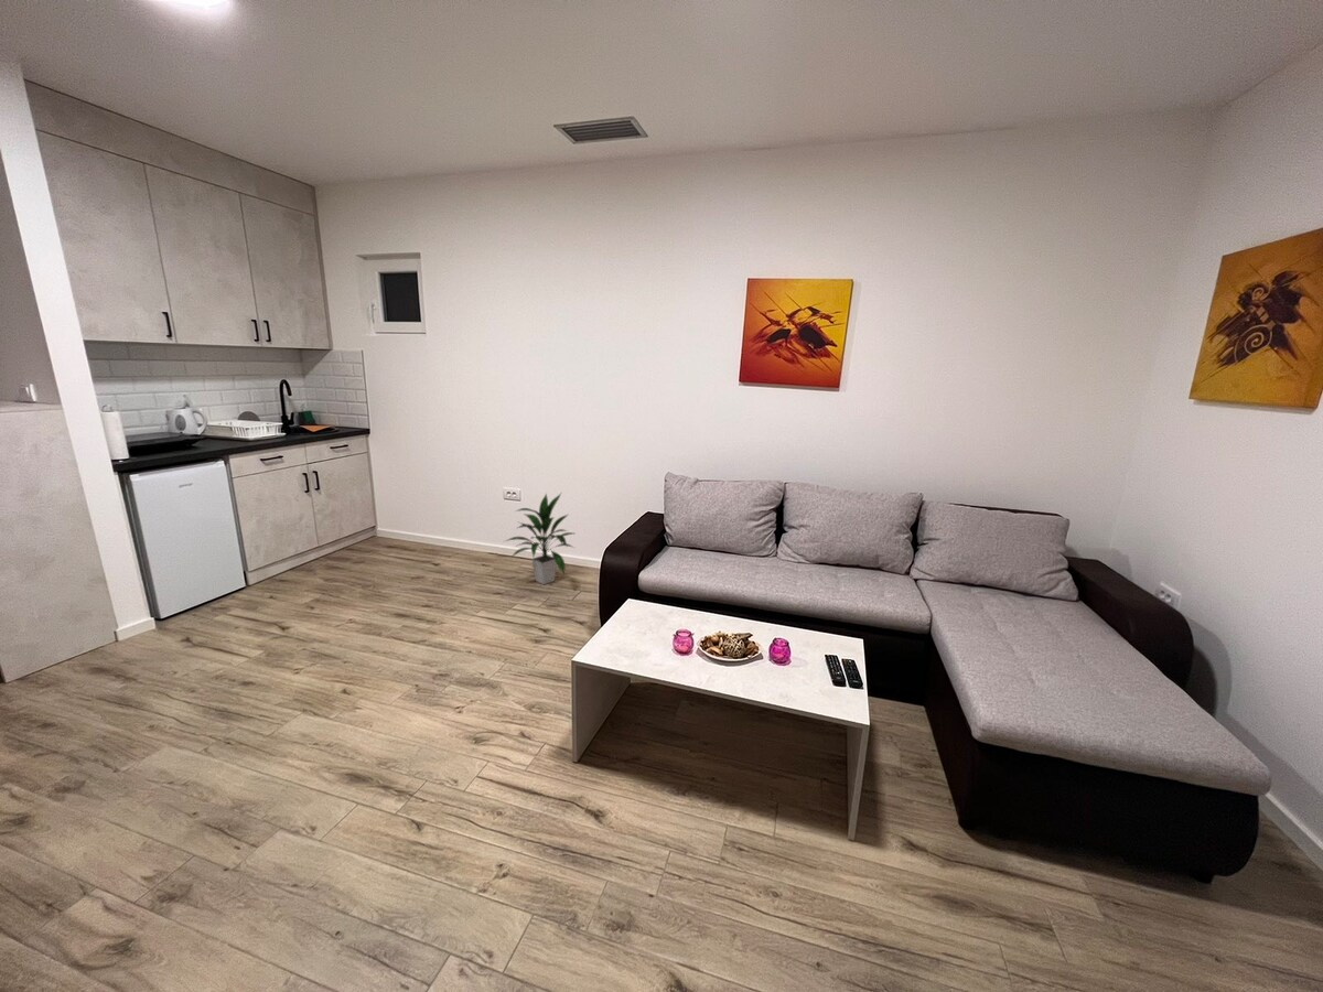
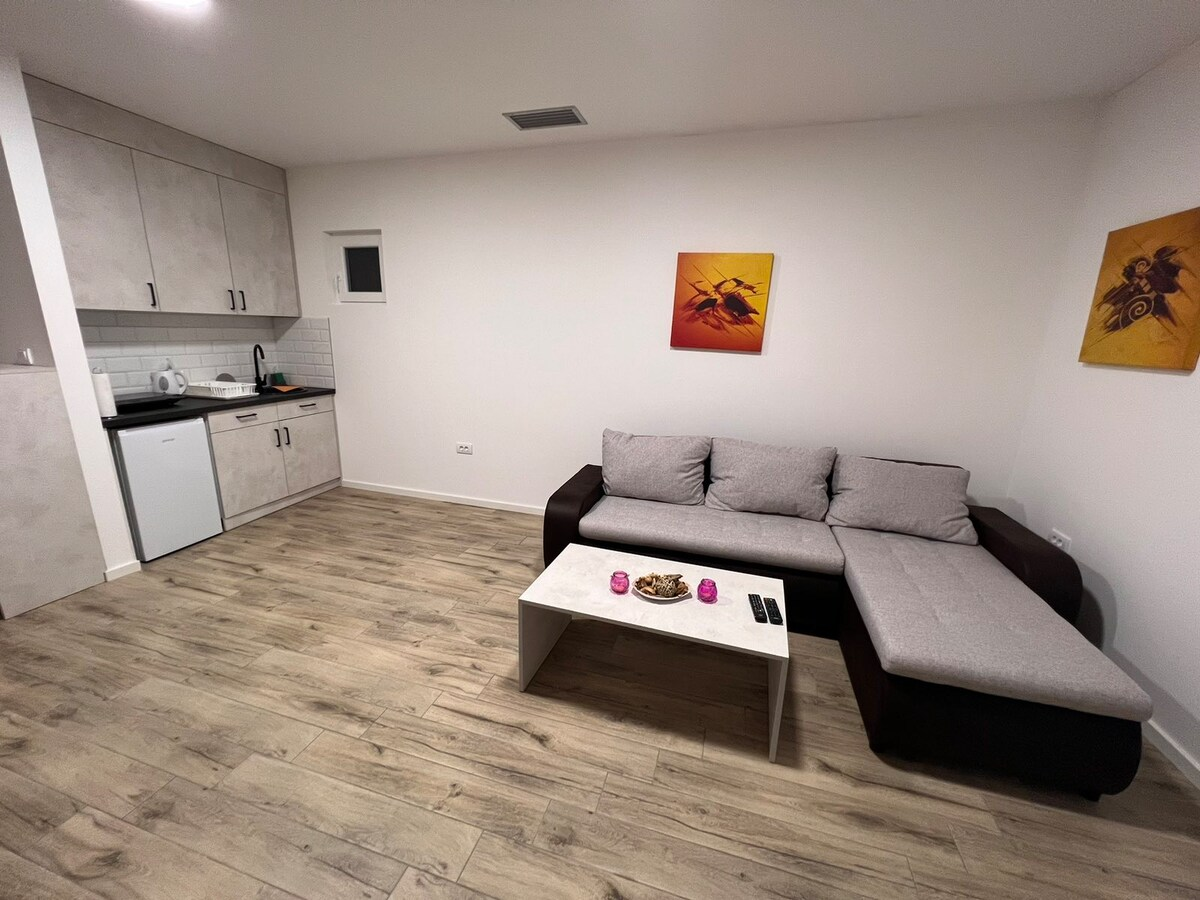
- indoor plant [504,493,576,585]
